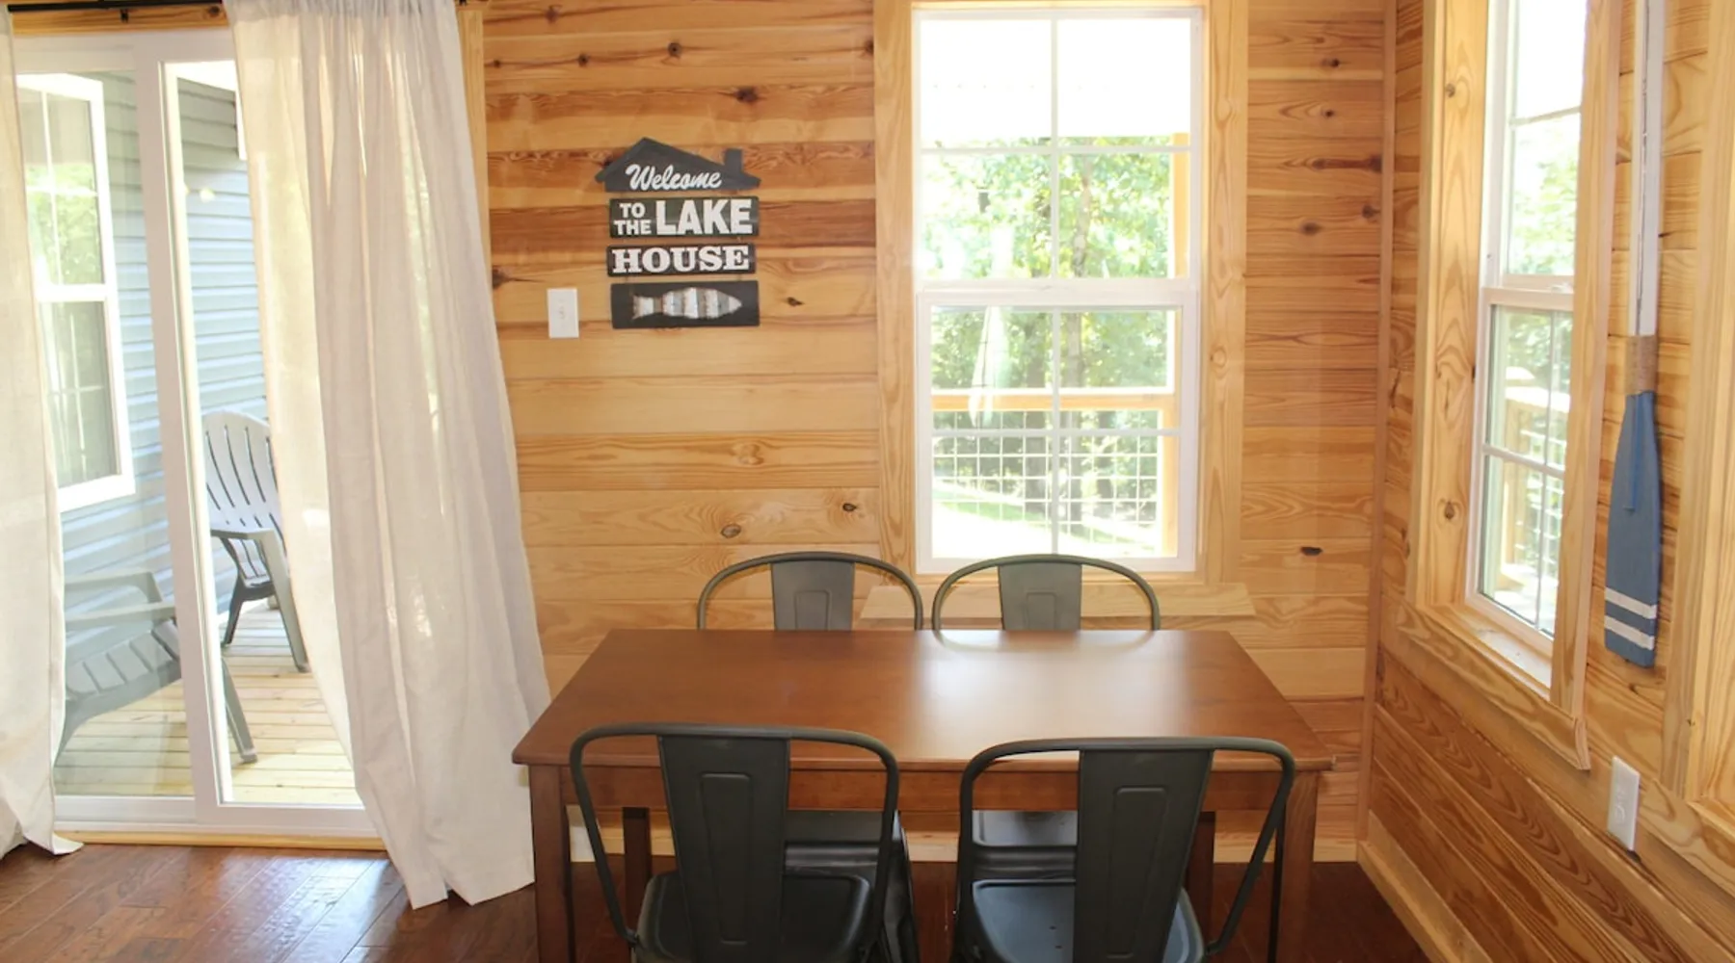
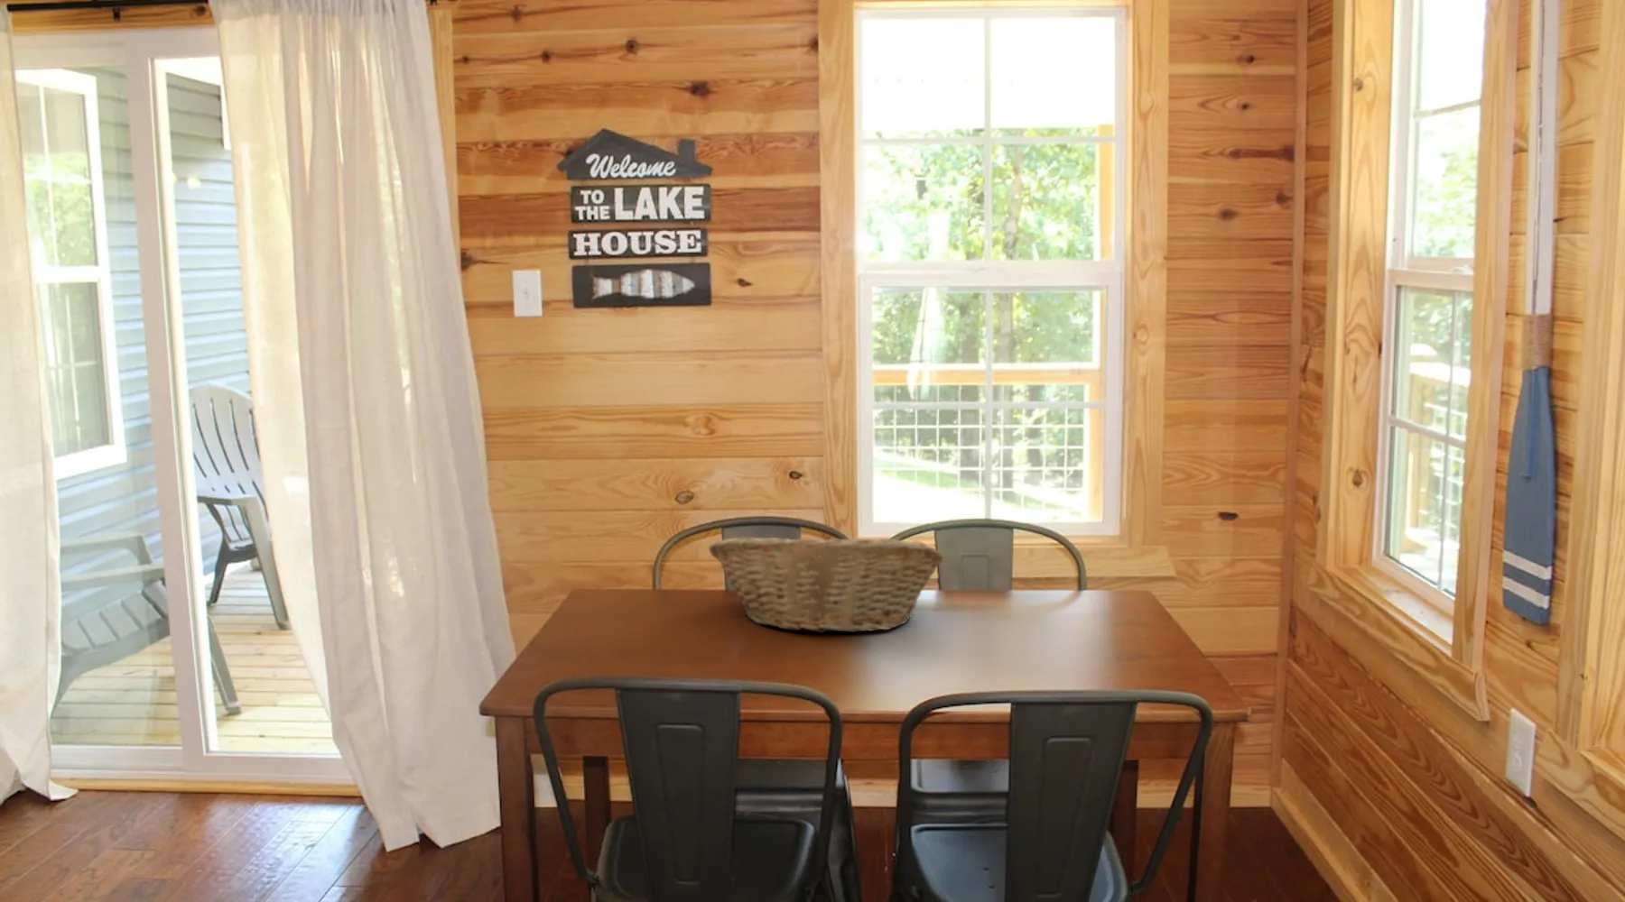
+ fruit basket [708,529,945,634]
